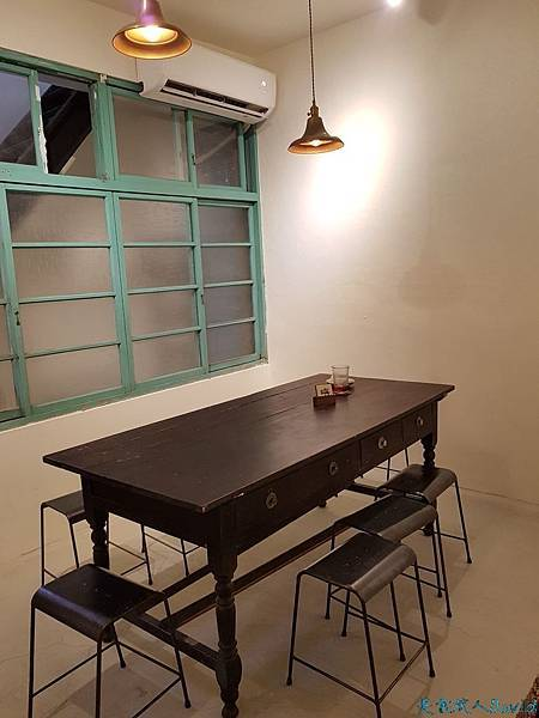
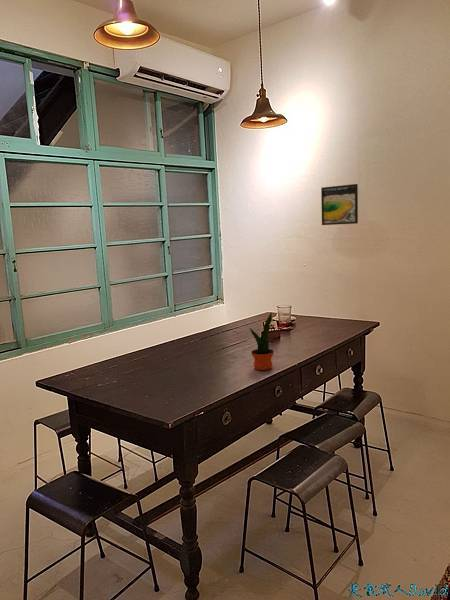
+ potted plant [249,311,275,371]
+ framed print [320,183,359,226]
